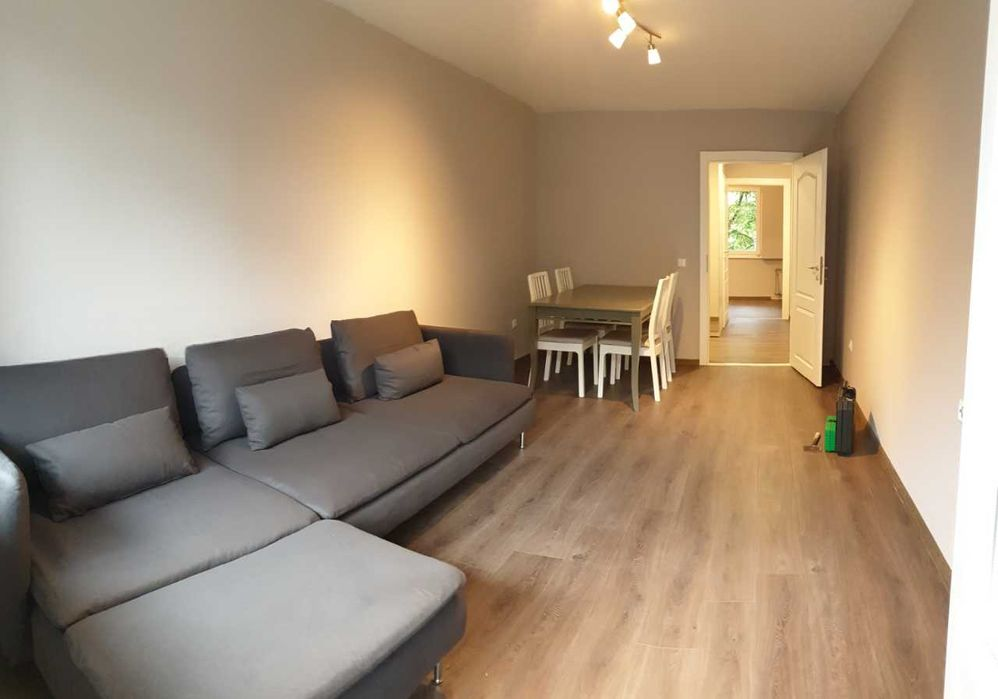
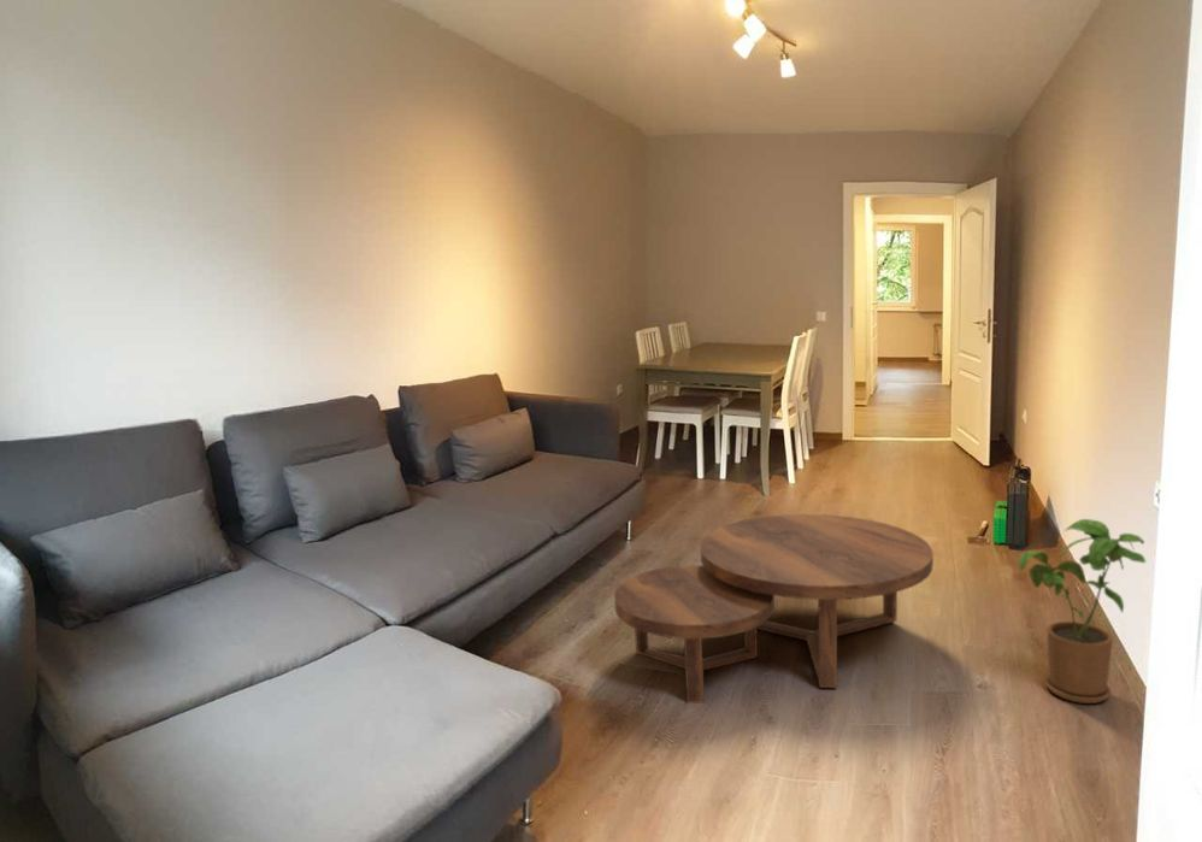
+ house plant [1018,518,1147,705]
+ coffee table [613,513,935,705]
